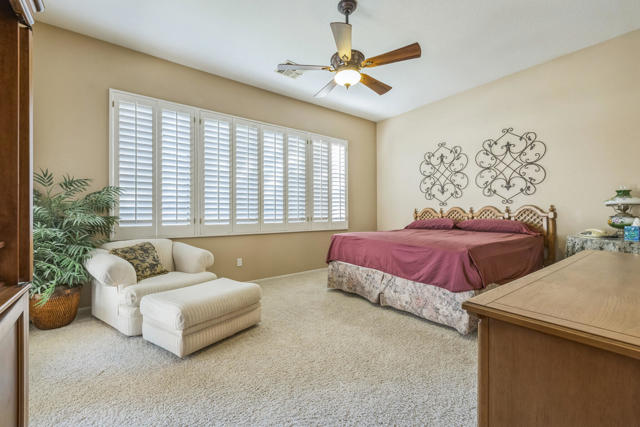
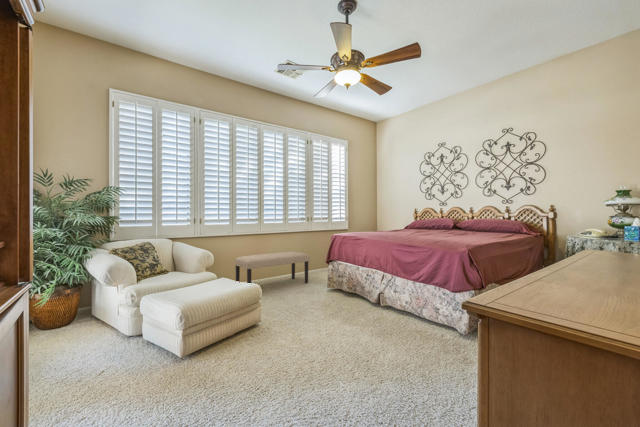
+ bench [234,250,310,284]
